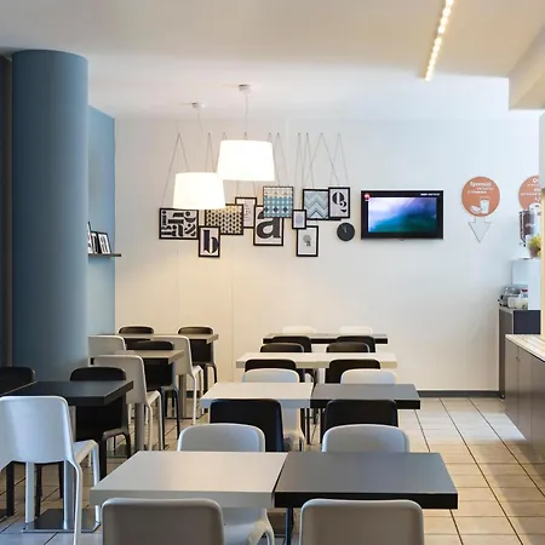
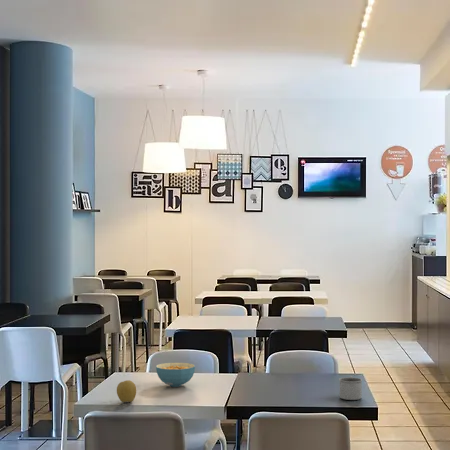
+ cereal bowl [155,362,196,388]
+ mug [338,375,363,401]
+ fruit [116,379,137,403]
